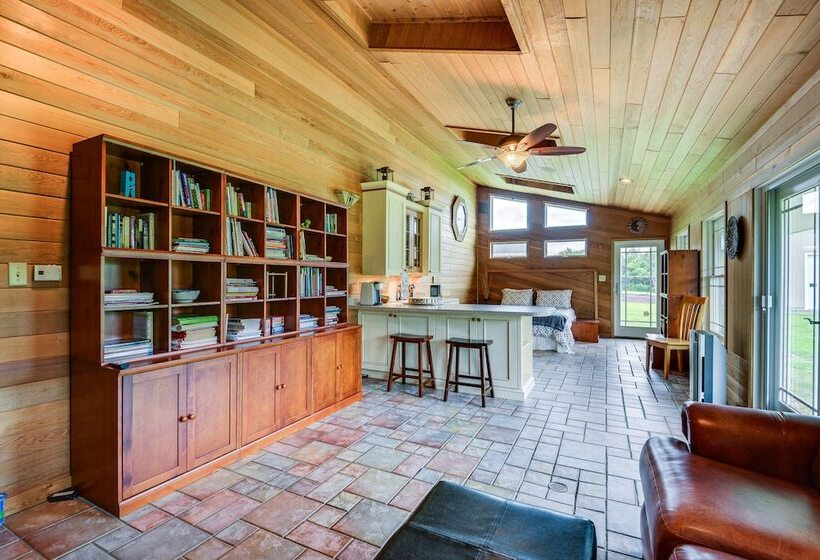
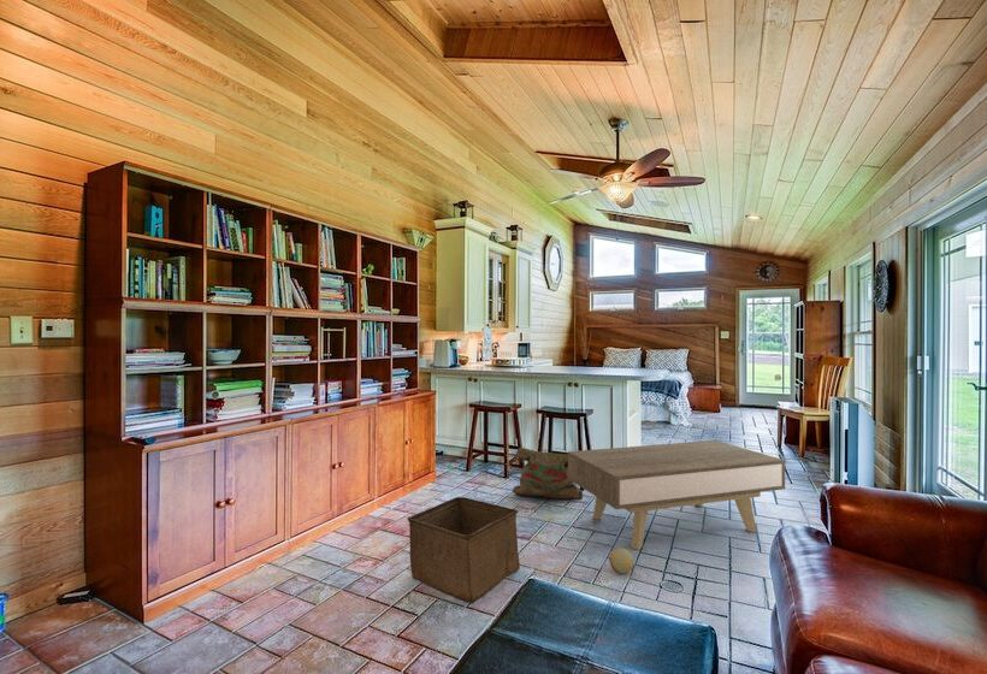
+ coffee table [567,439,786,551]
+ ball [609,546,634,575]
+ bag [512,447,584,501]
+ storage bin [406,496,521,605]
